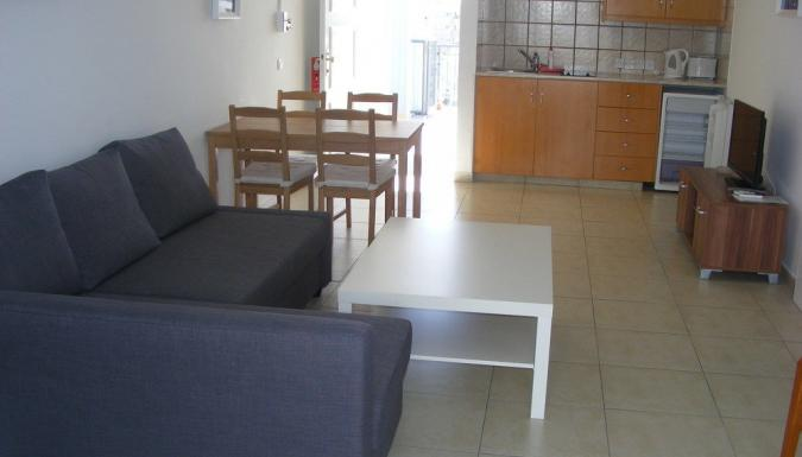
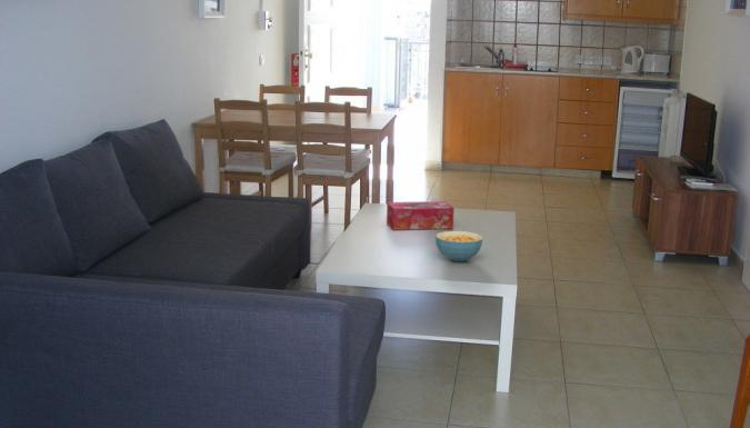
+ tissue box [386,200,456,231]
+ cereal bowl [434,230,484,262]
